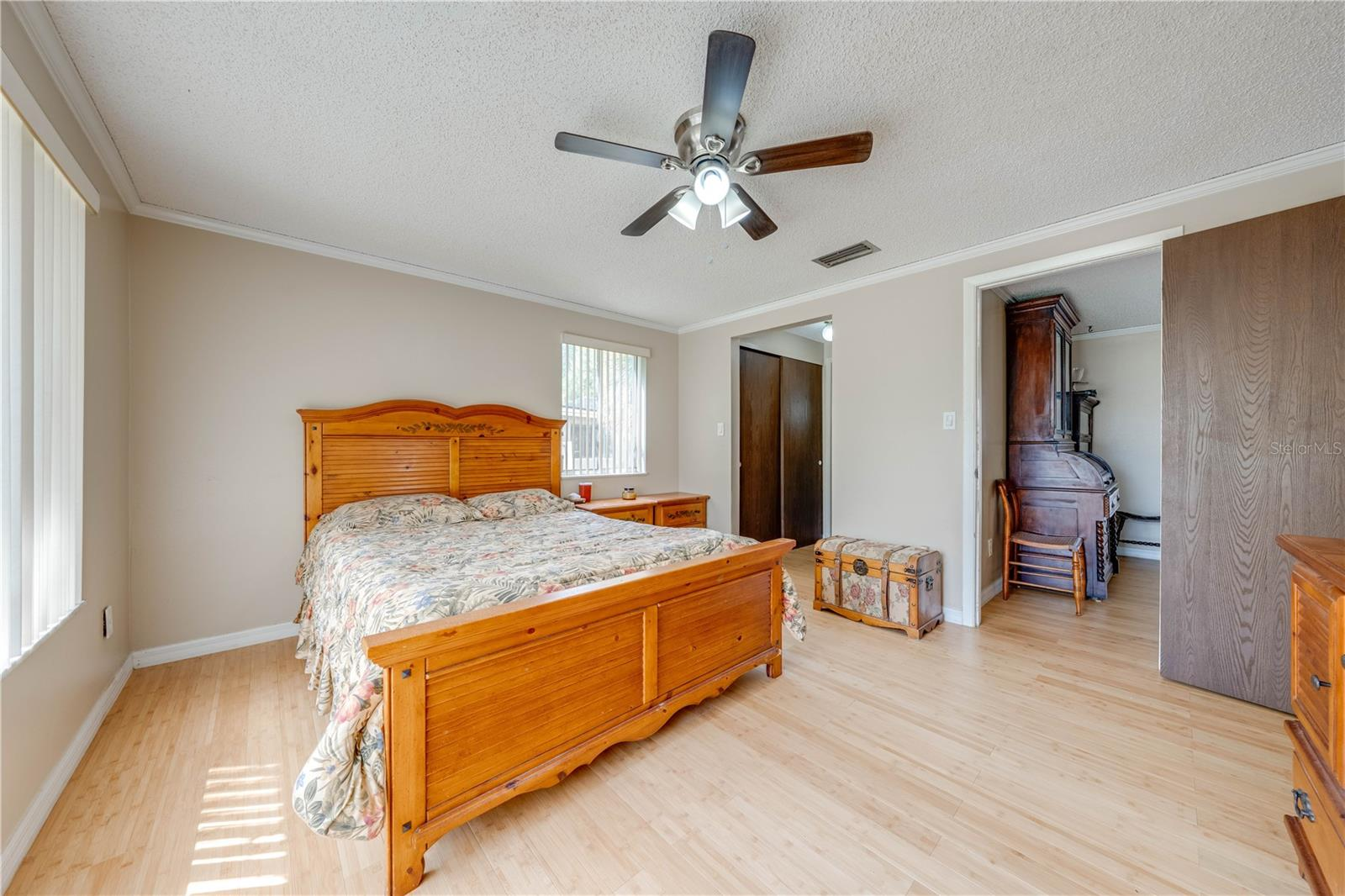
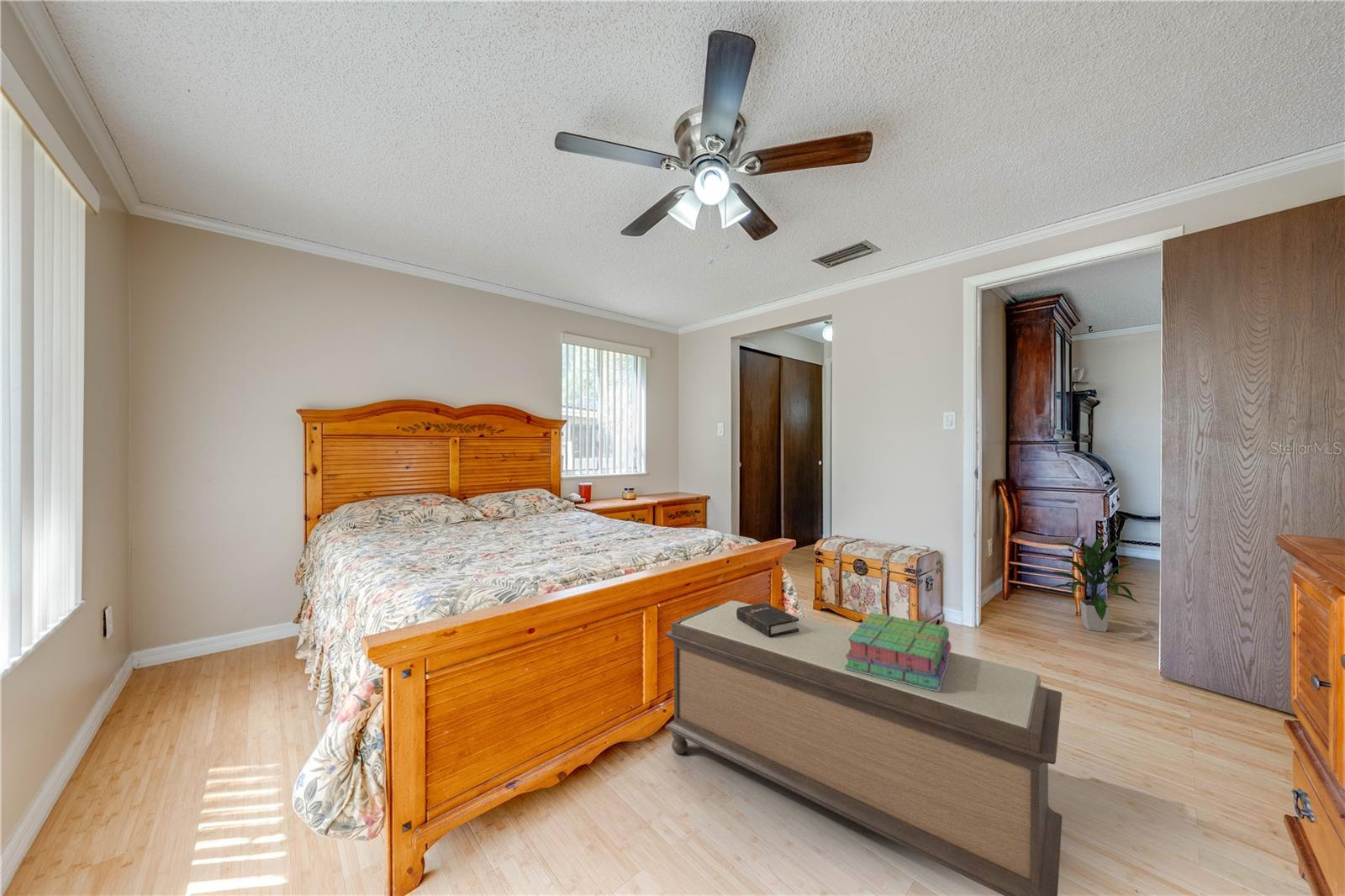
+ bench [664,600,1063,896]
+ hardback book [736,602,799,637]
+ stack of books [844,612,952,691]
+ indoor plant [1048,534,1140,633]
